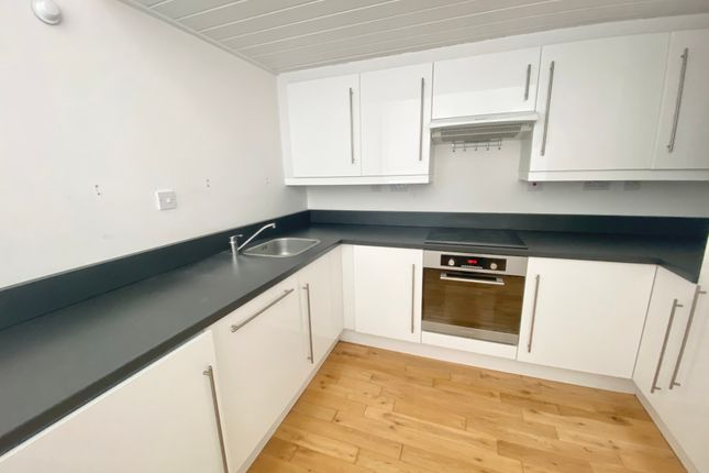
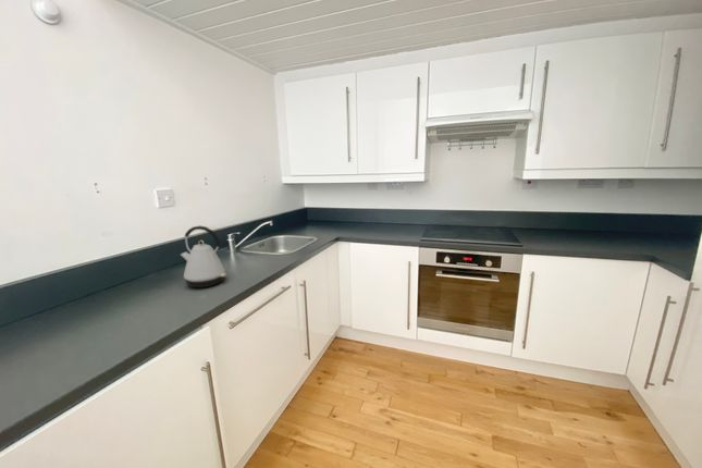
+ kettle [180,224,227,288]
